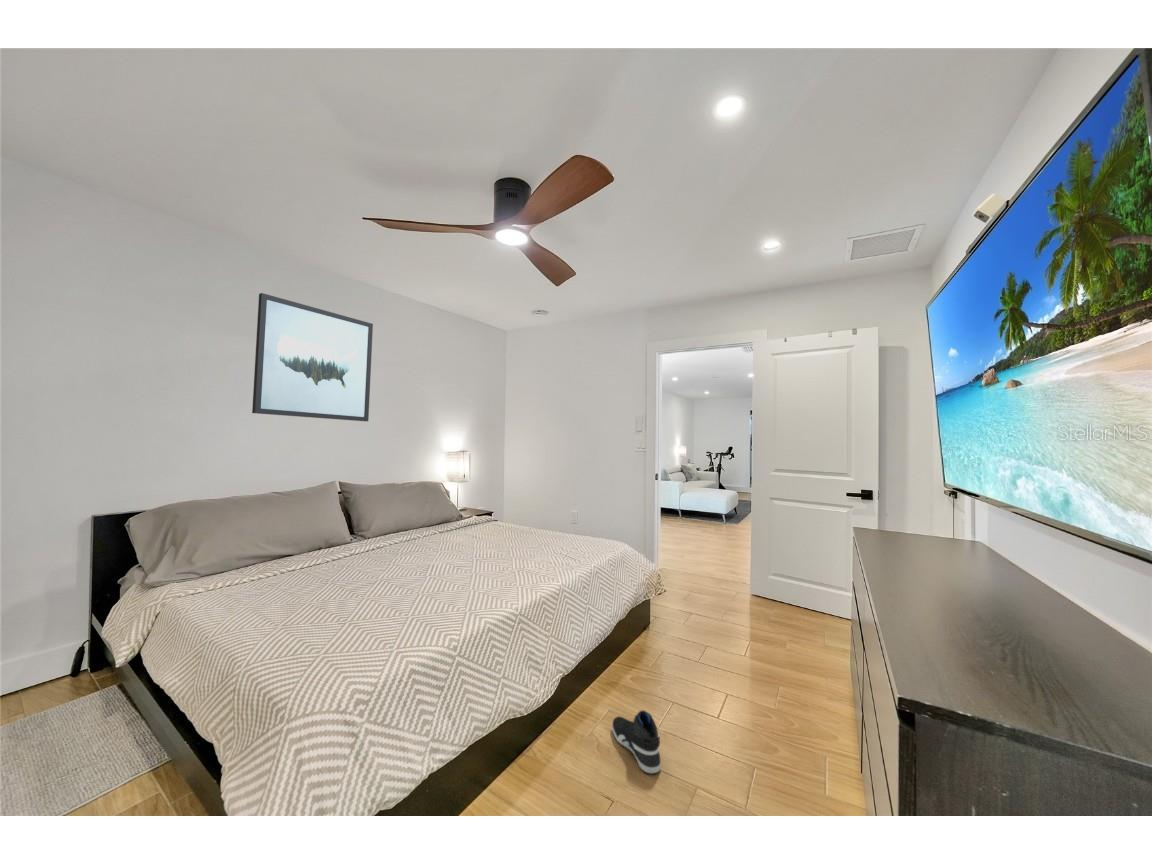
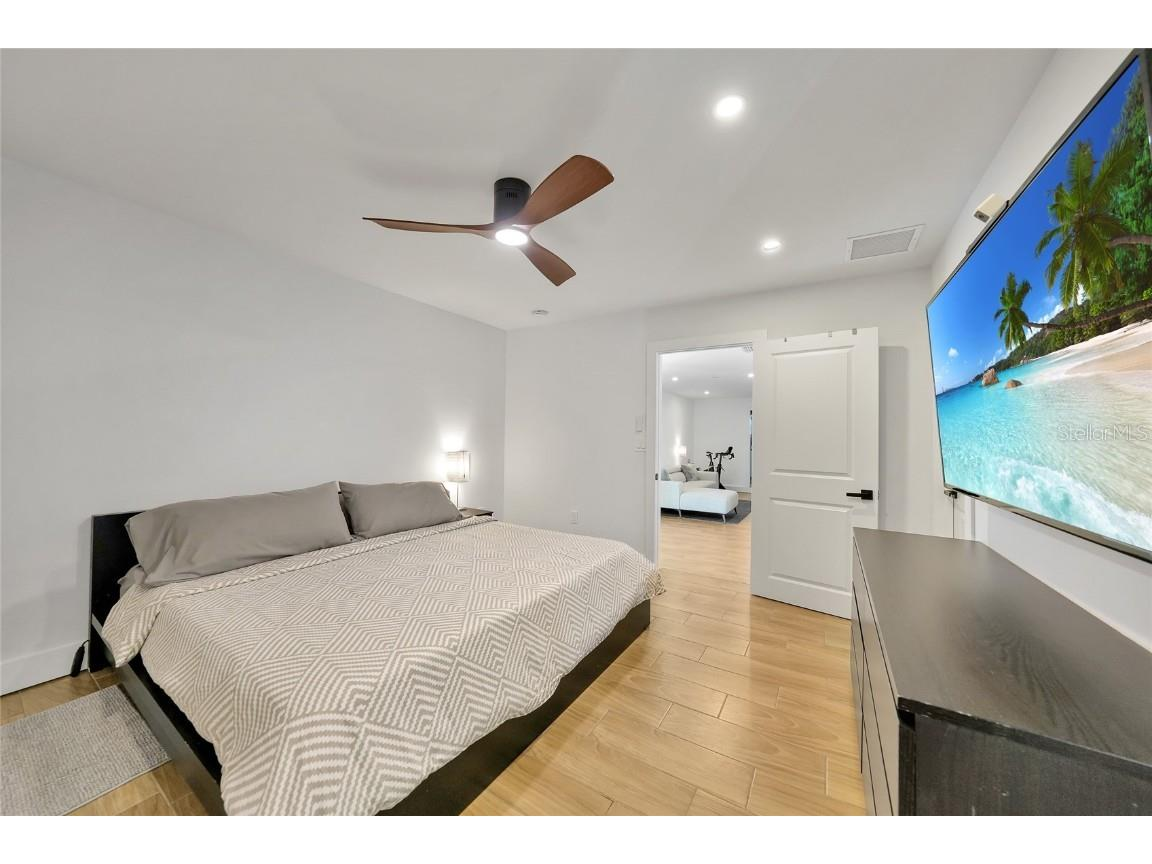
- wall art [251,292,374,422]
- sneaker [611,709,662,774]
